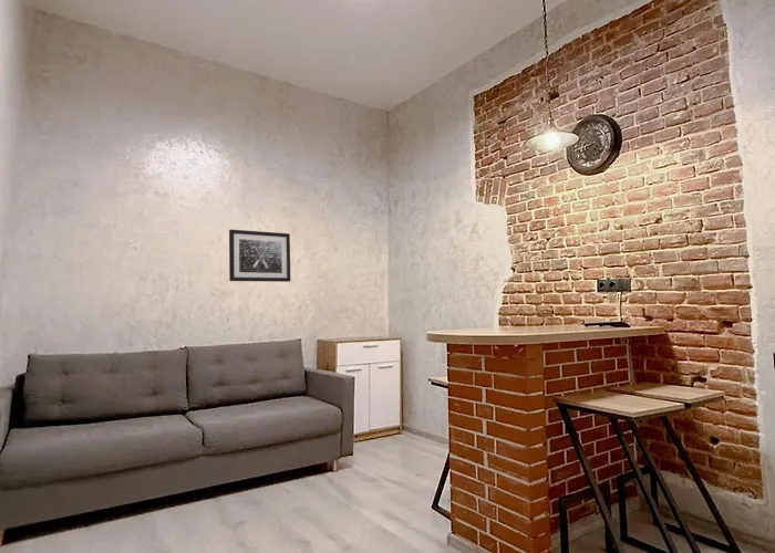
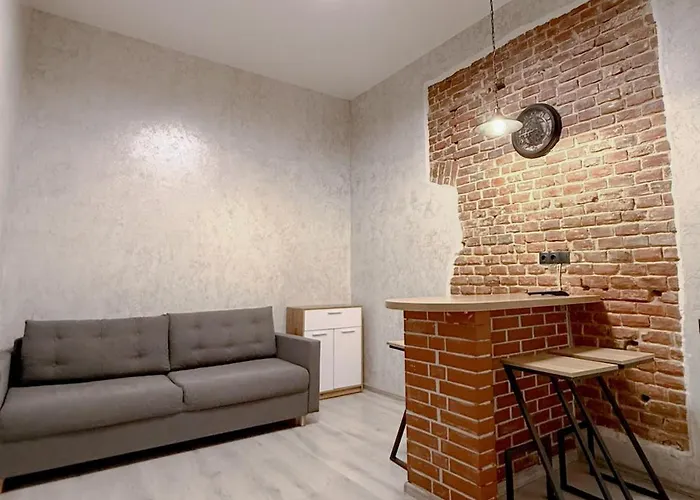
- wall art [228,228,291,283]
